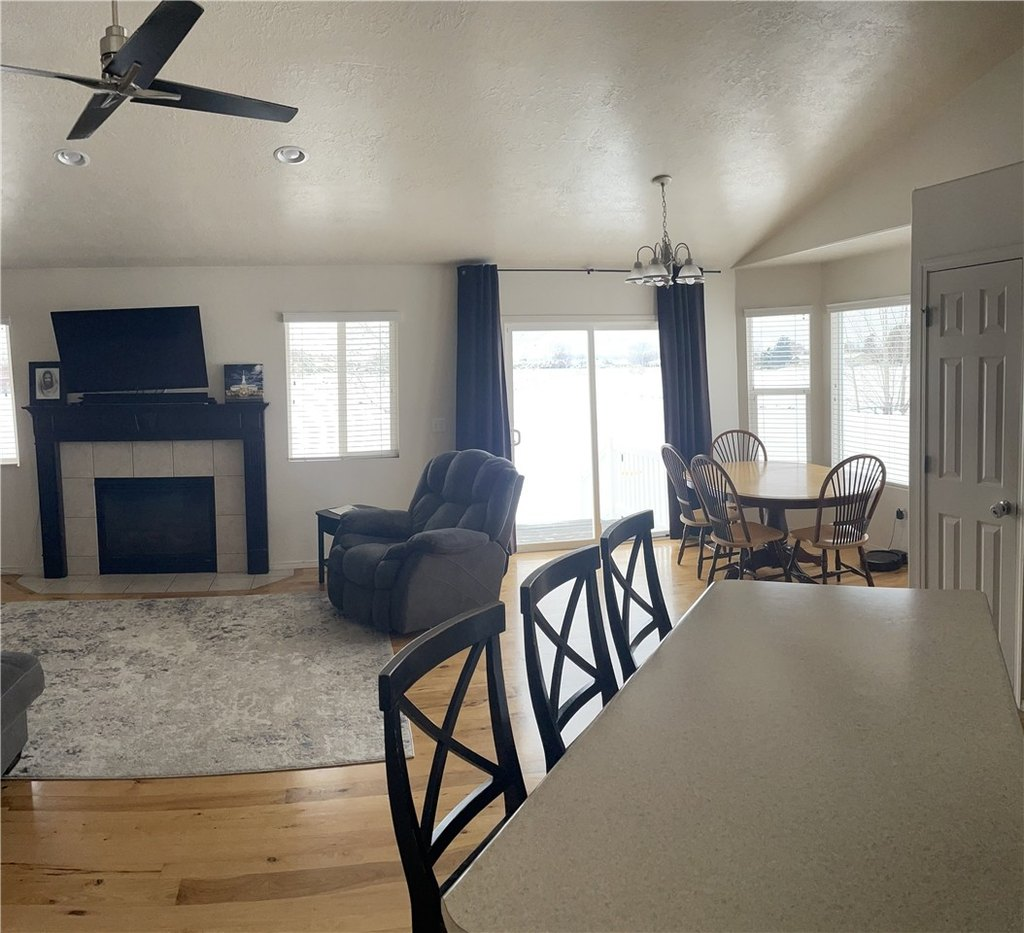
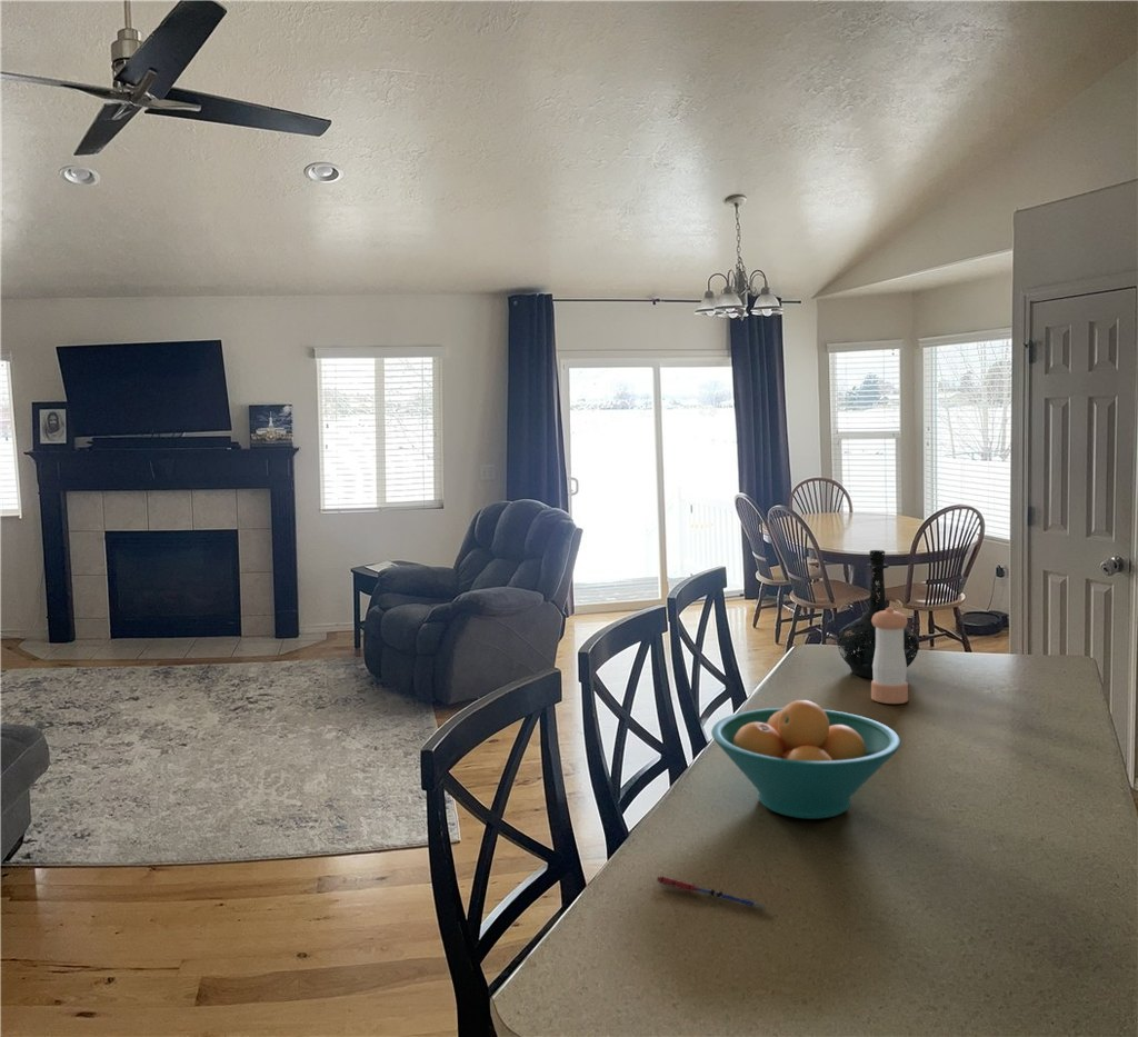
+ fruit bowl [710,699,901,820]
+ bottle [836,549,920,679]
+ pen [656,875,767,910]
+ pepper shaker [870,607,909,705]
